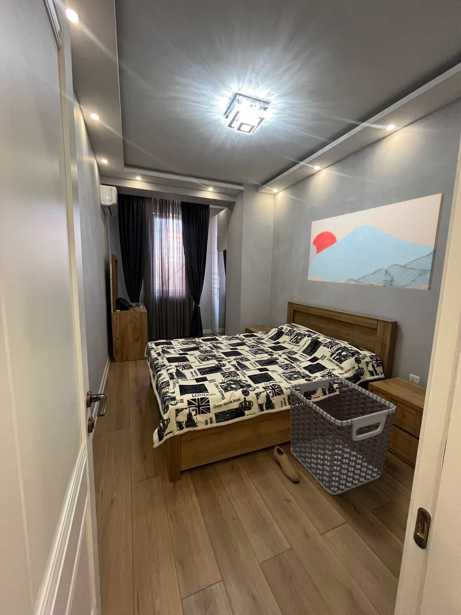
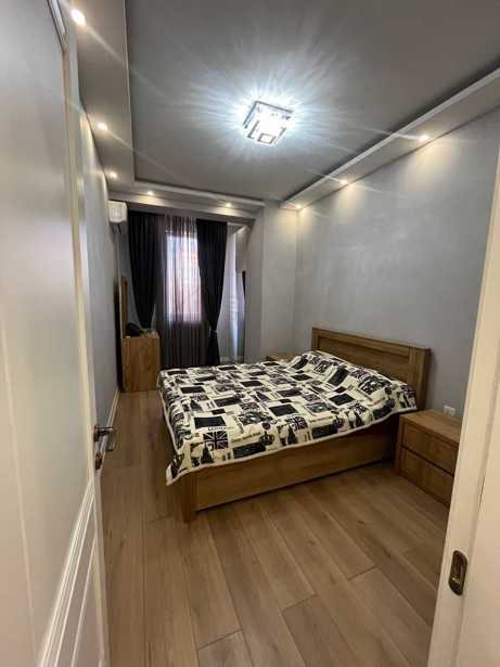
- shoe [272,445,300,482]
- wall art [307,192,445,291]
- clothes hamper [289,376,397,496]
